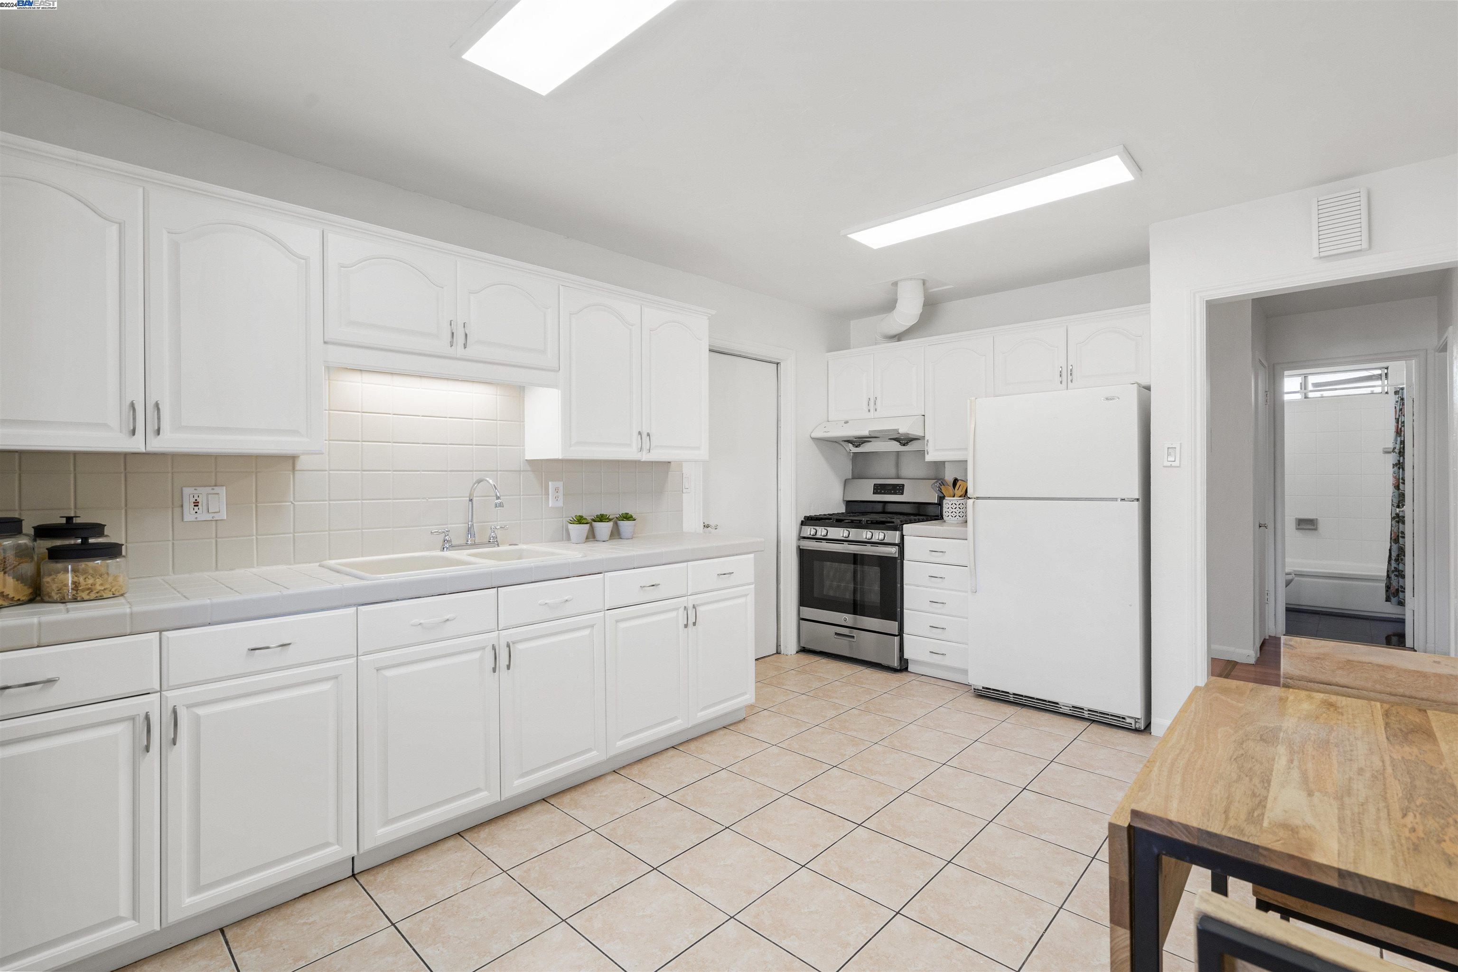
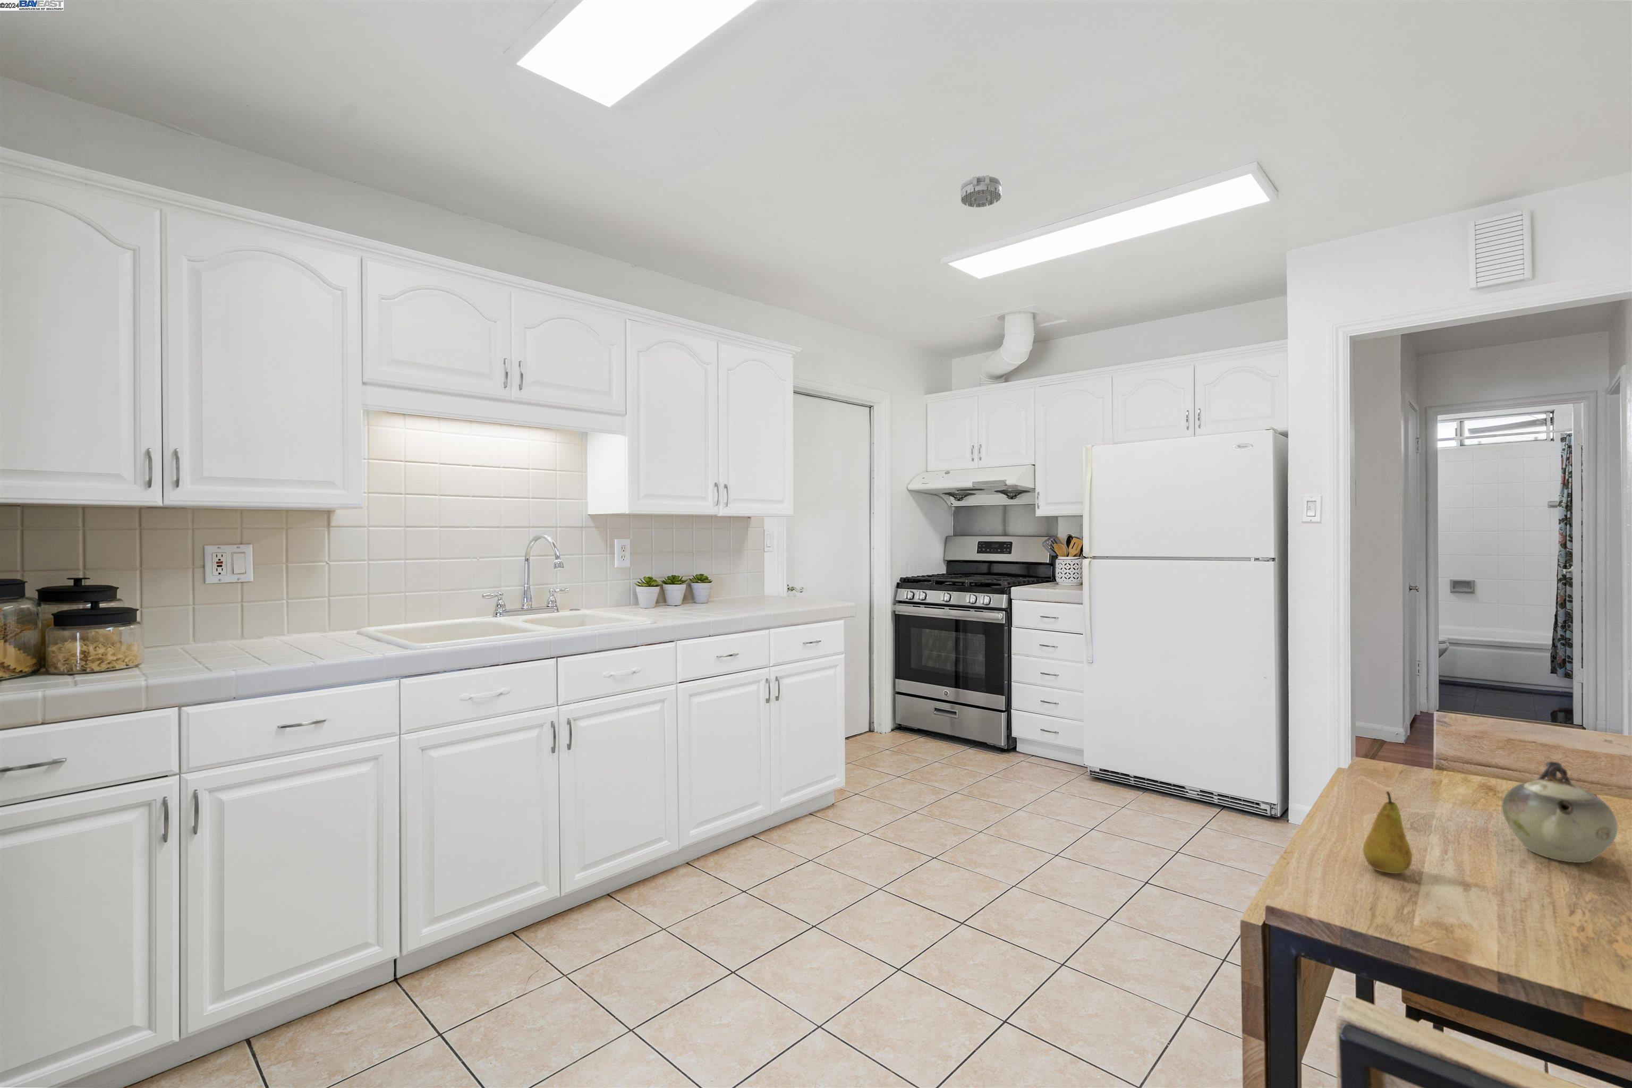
+ smoke detector [960,175,1002,208]
+ teapot [1501,761,1619,863]
+ fruit [1362,790,1412,874]
